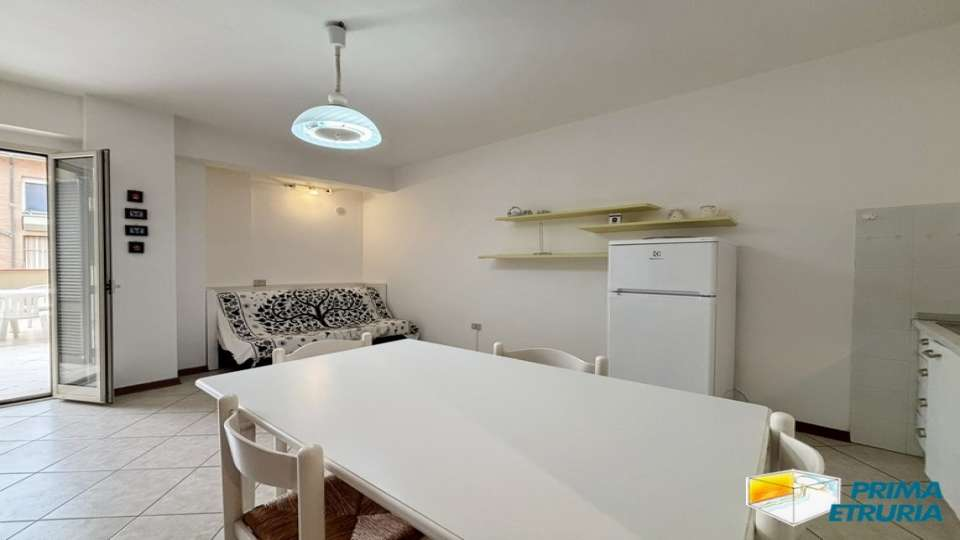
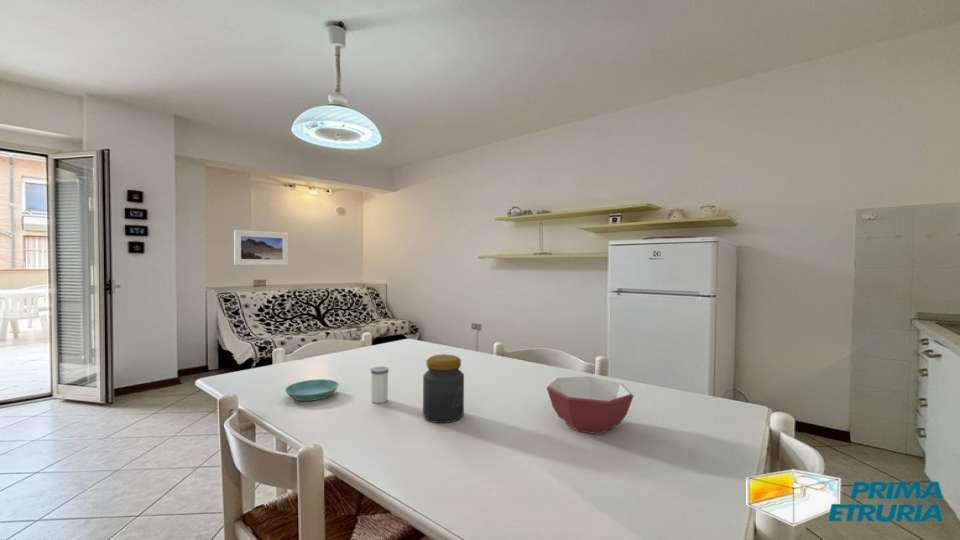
+ jar [422,353,465,424]
+ saucer [284,378,340,402]
+ bowl [546,375,634,435]
+ salt shaker [370,366,390,404]
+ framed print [233,229,289,266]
